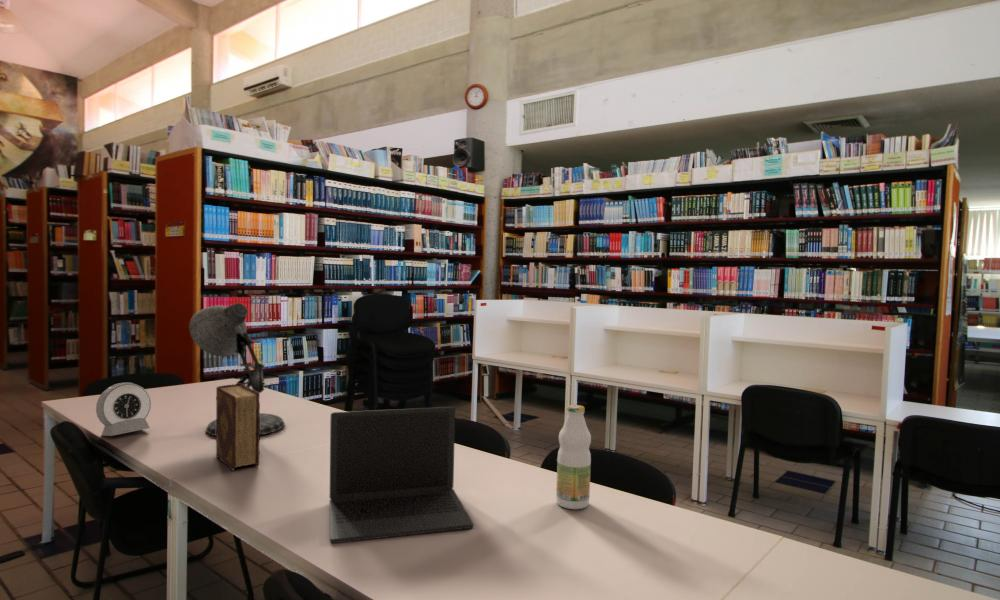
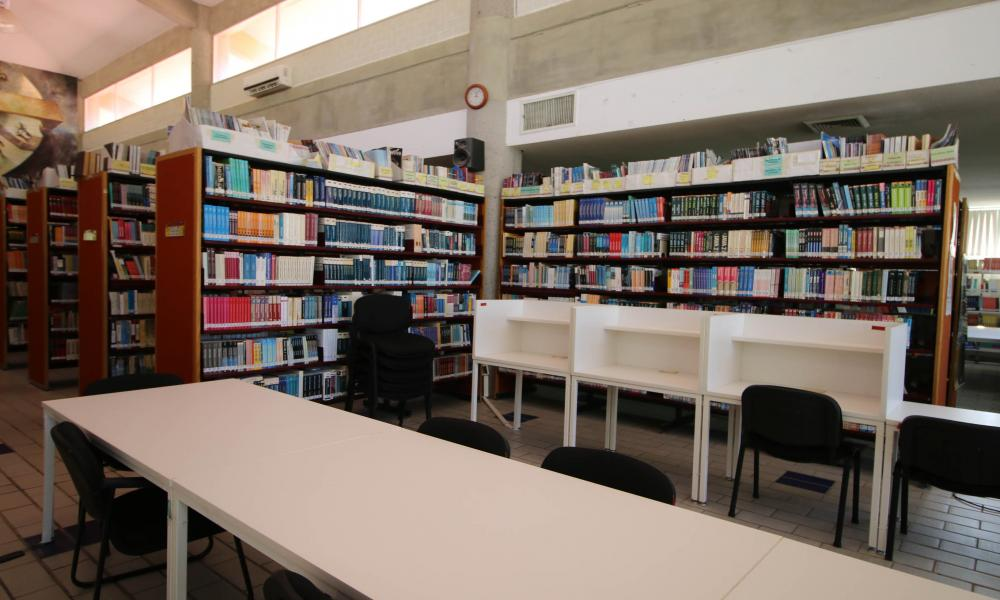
- alarm clock [95,381,152,437]
- laptop [328,406,474,544]
- desk lamp [188,302,286,437]
- diary [215,383,261,472]
- bottle [555,404,592,510]
